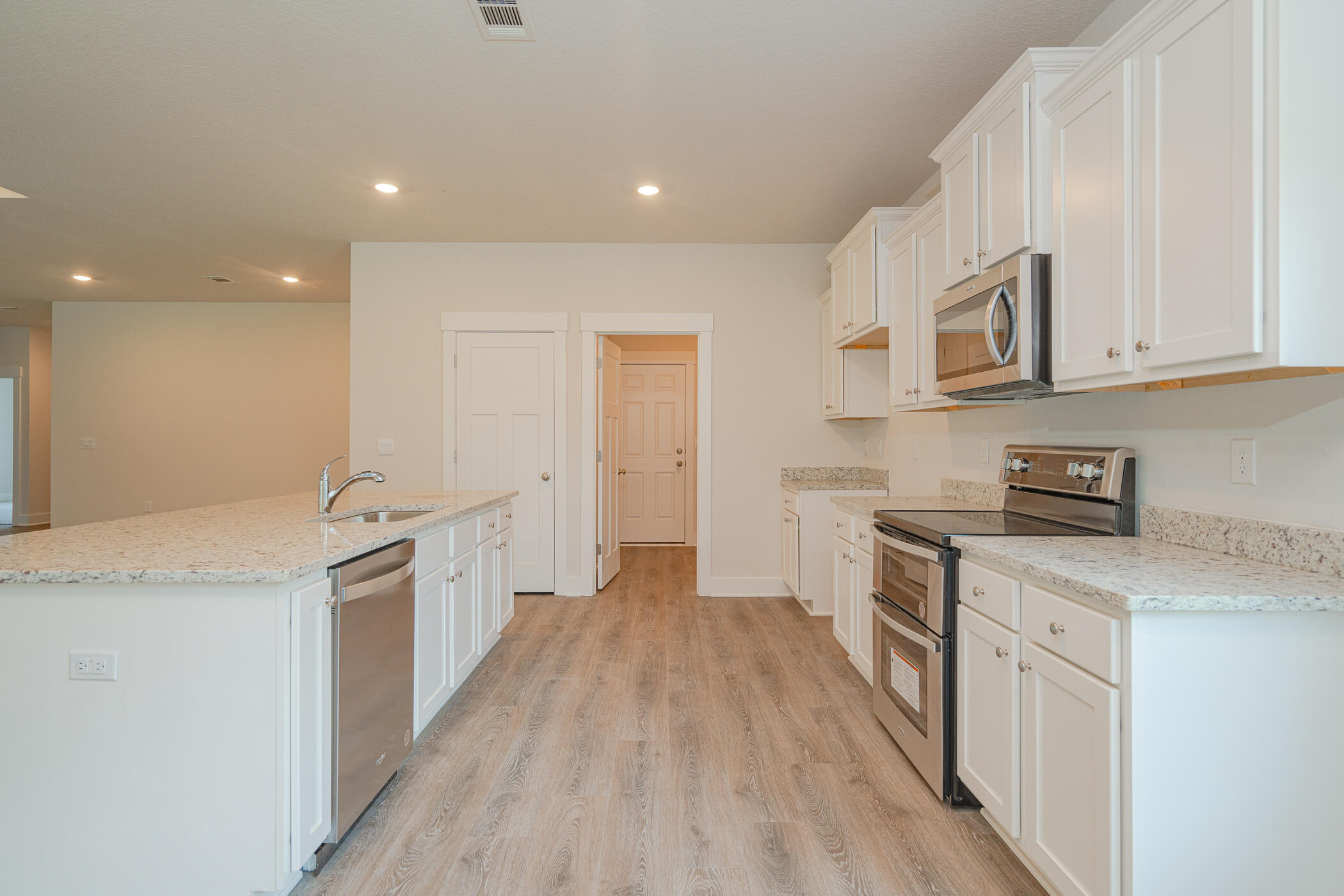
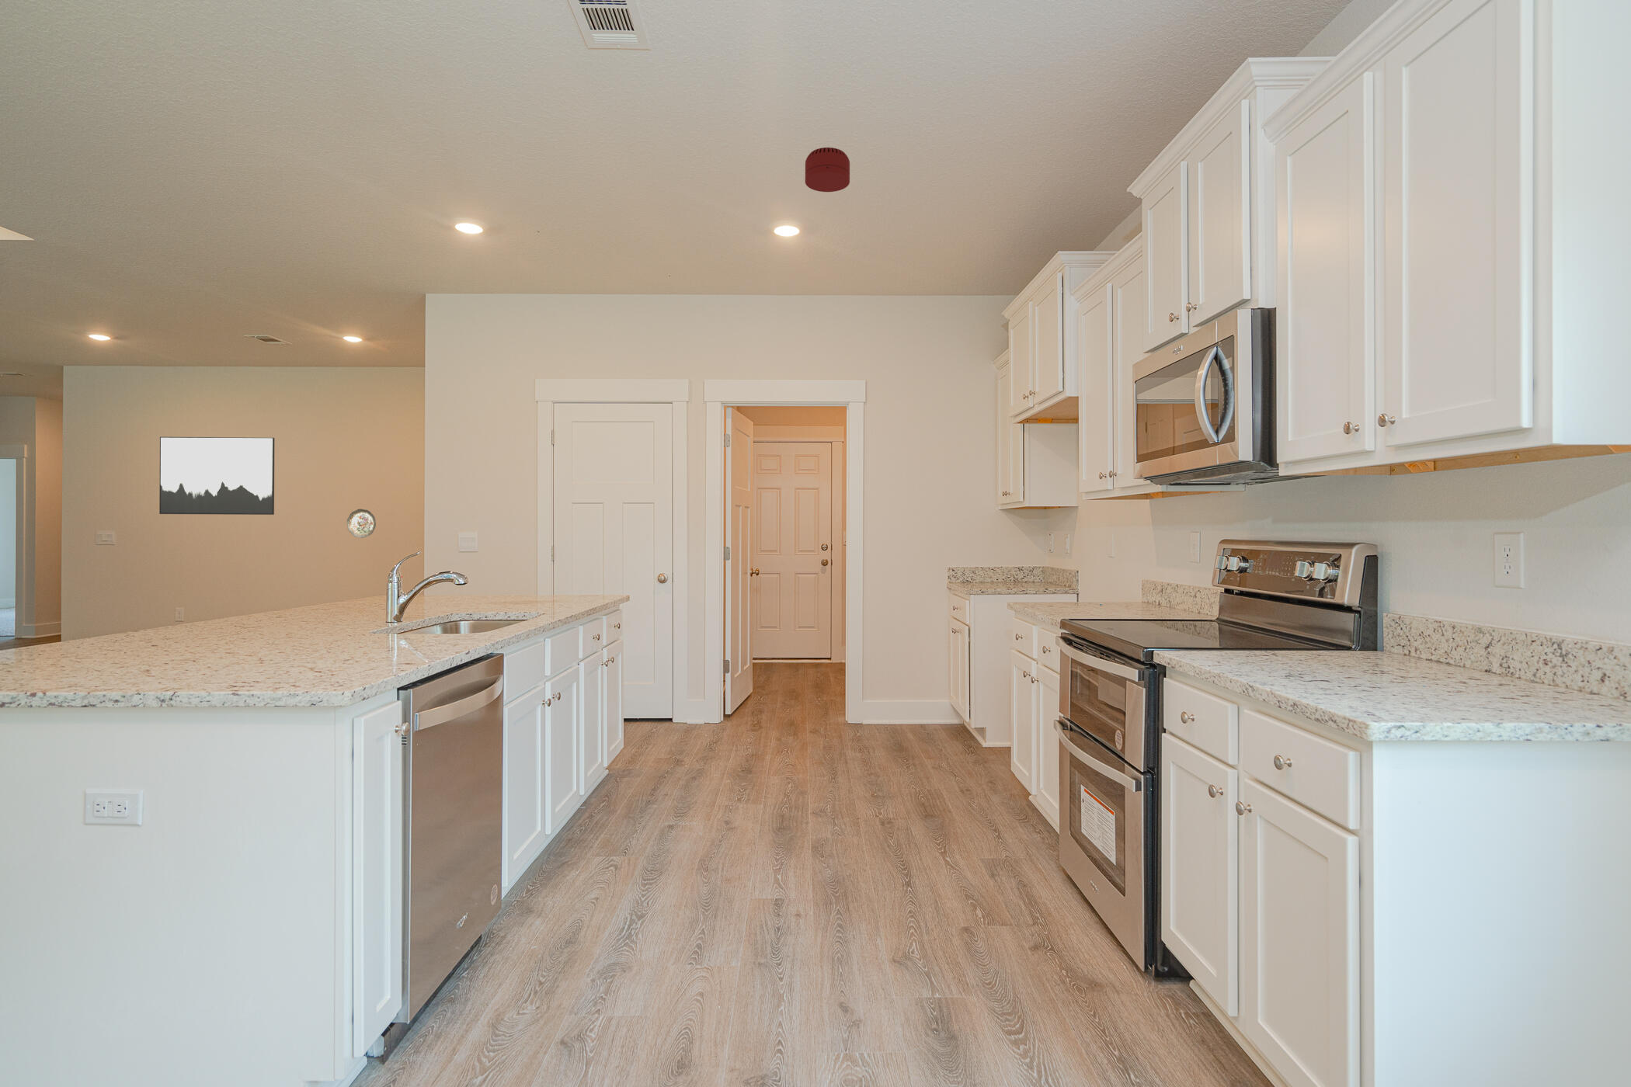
+ wall art [159,437,275,516]
+ smoke detector [805,147,851,193]
+ decorative plate [346,508,376,539]
